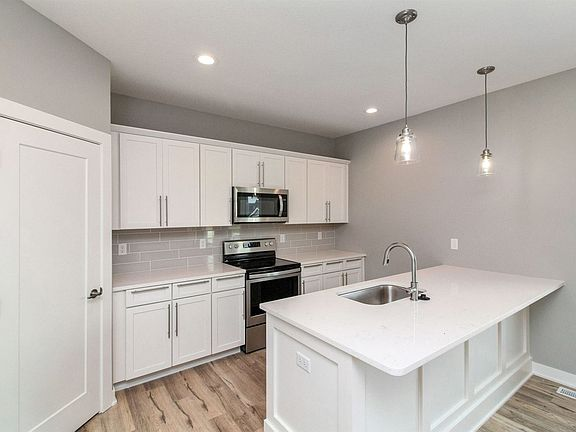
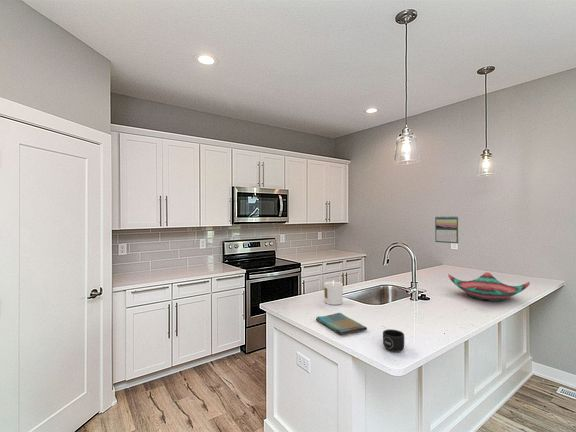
+ decorative bowl [447,271,531,302]
+ dish towel [315,312,368,336]
+ candle [323,279,344,306]
+ calendar [434,215,459,244]
+ mug [382,328,405,353]
